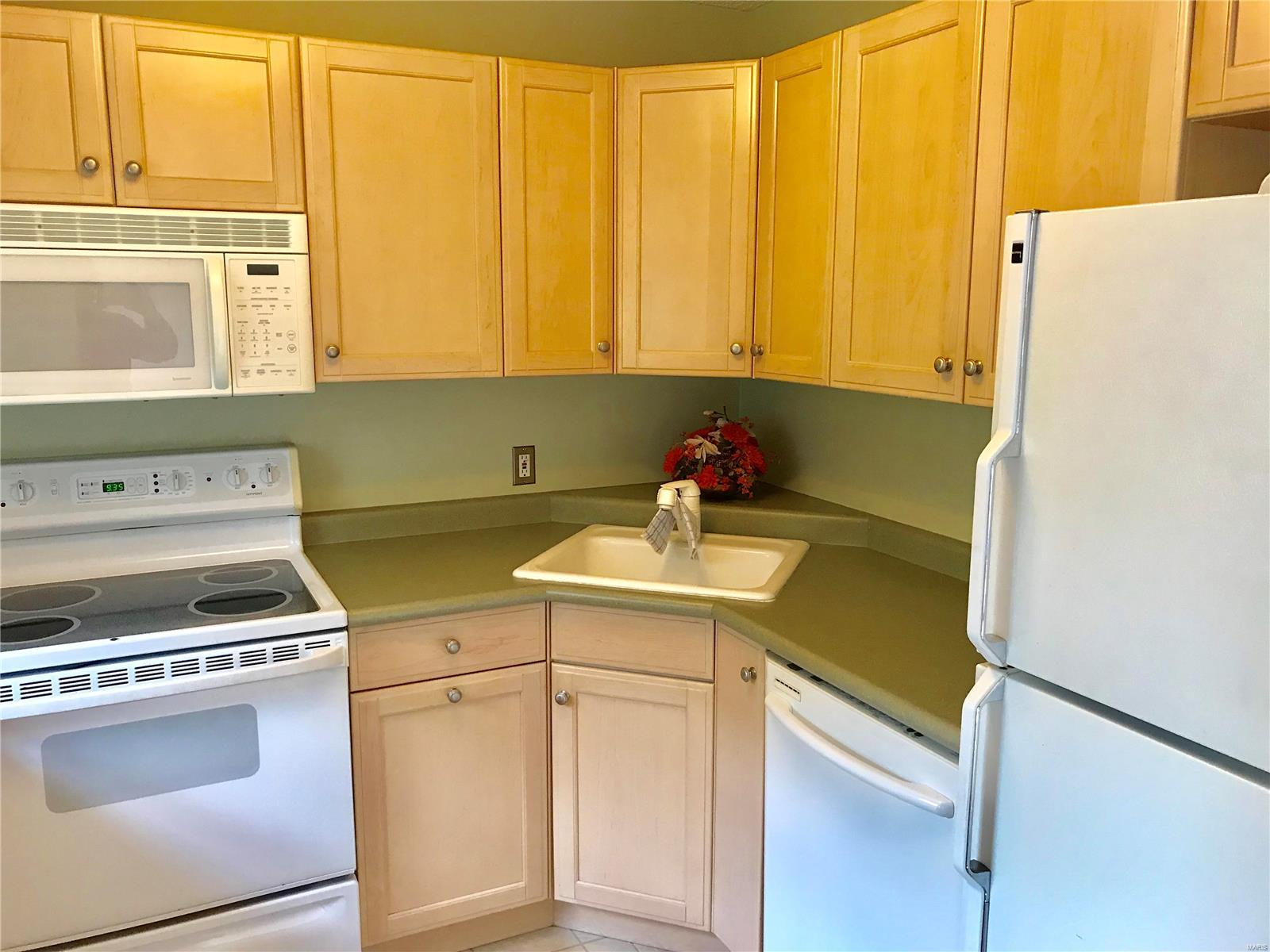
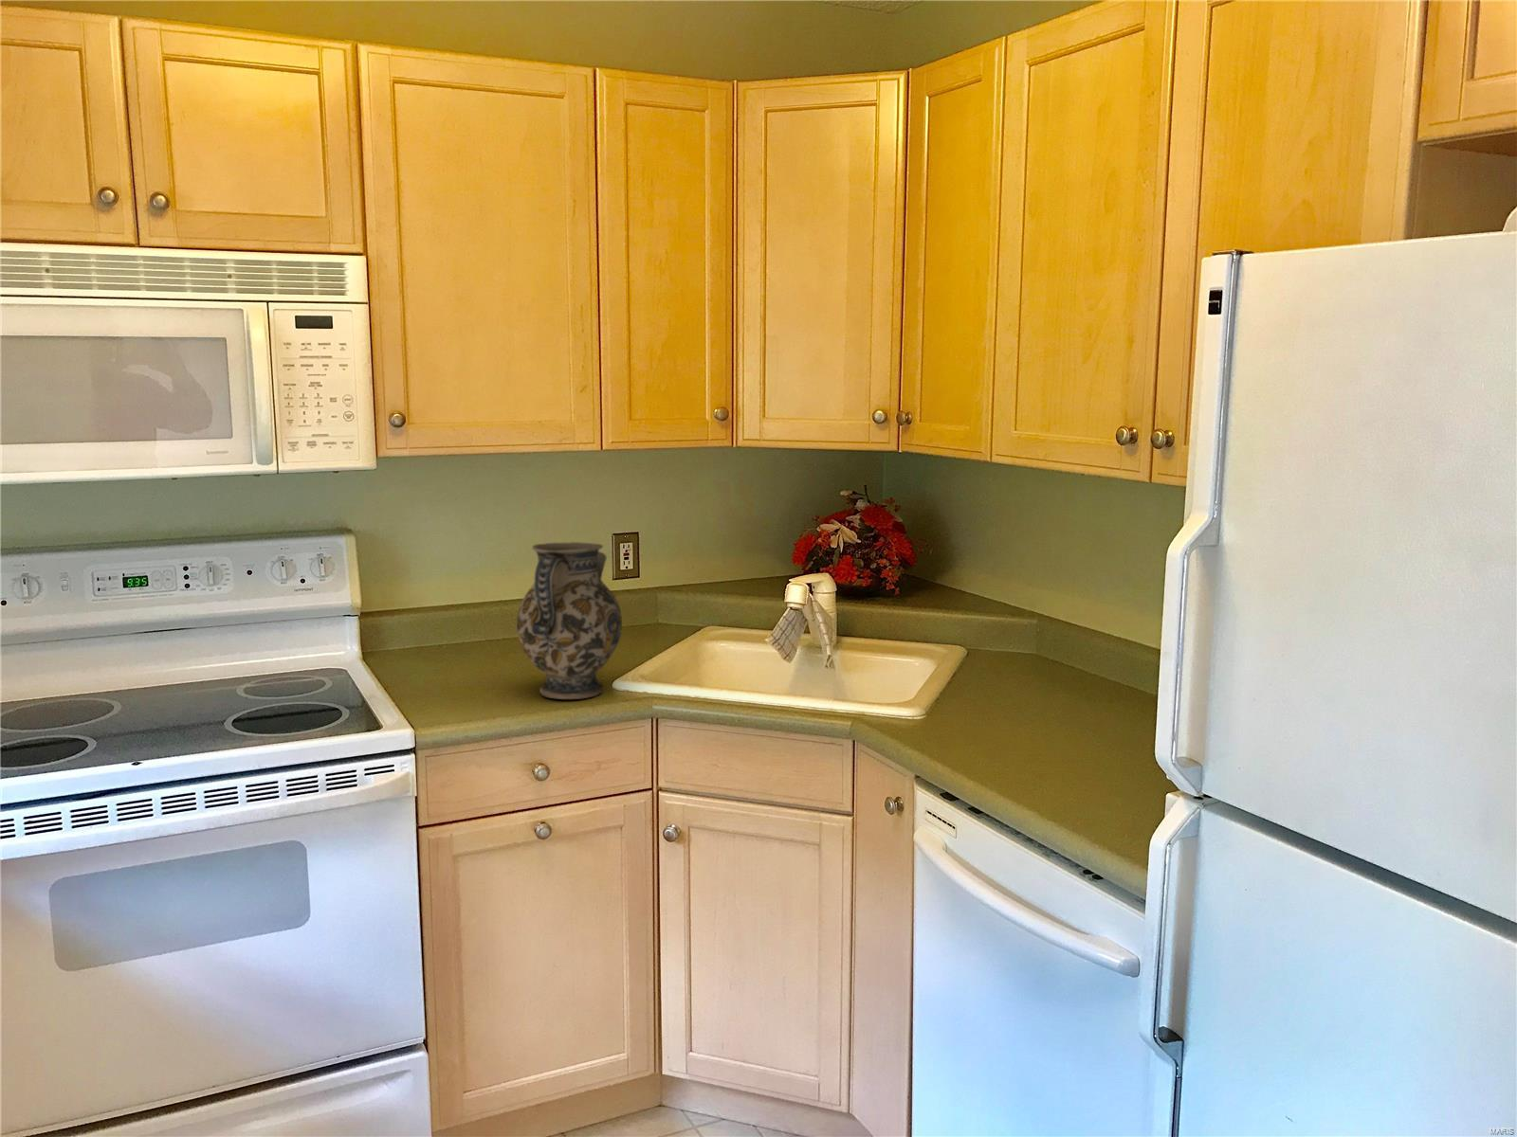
+ ewer [516,541,622,700]
